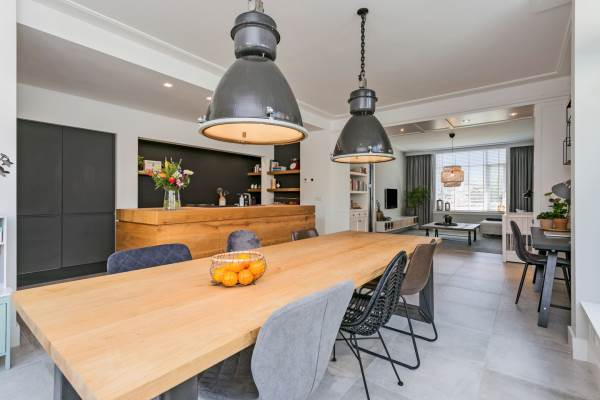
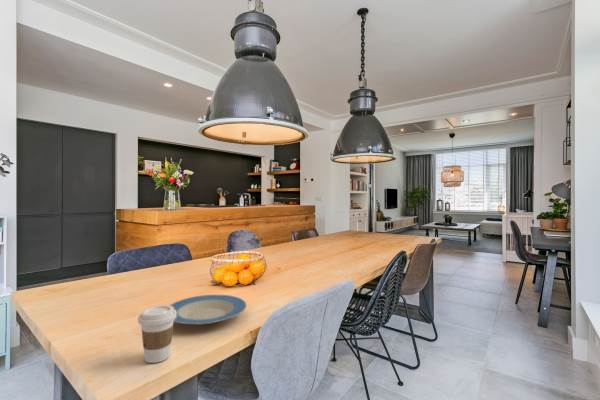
+ plate [169,294,248,326]
+ coffee cup [137,304,177,364]
